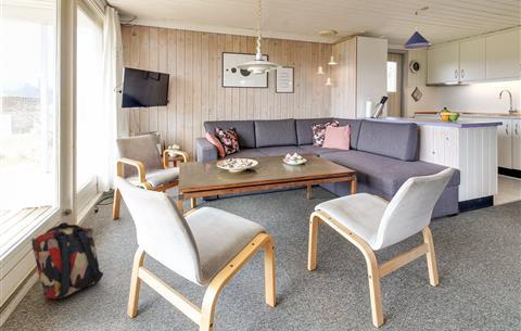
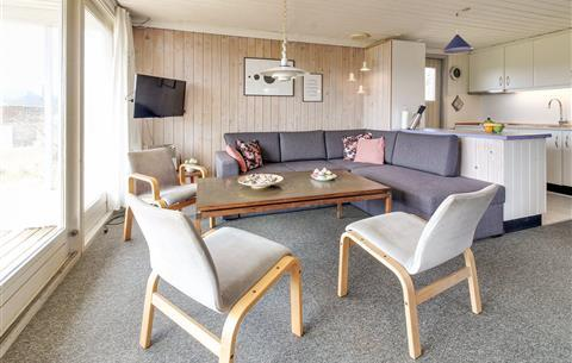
- backpack [30,221,104,301]
